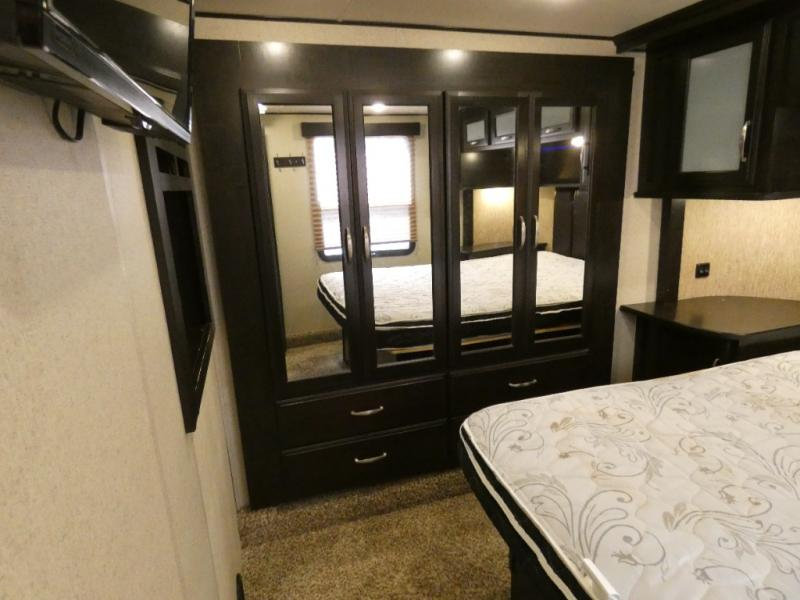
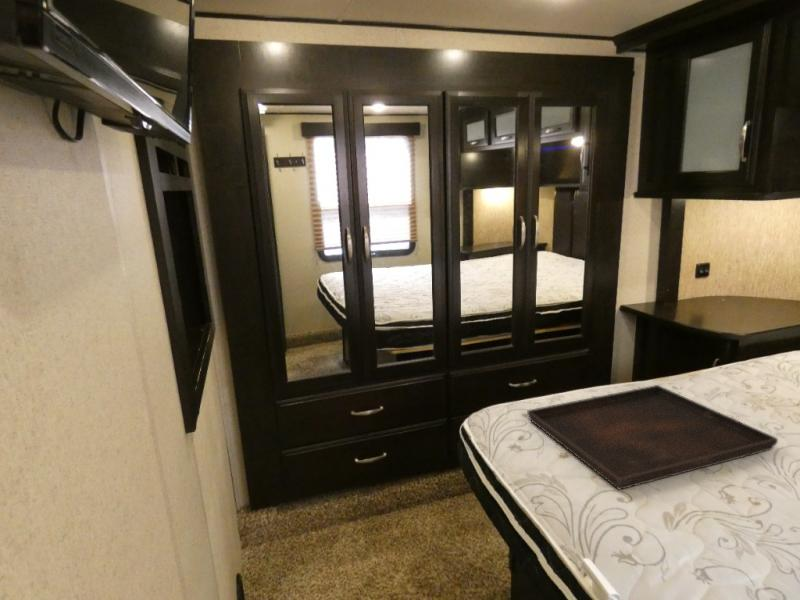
+ serving tray [526,384,779,491]
